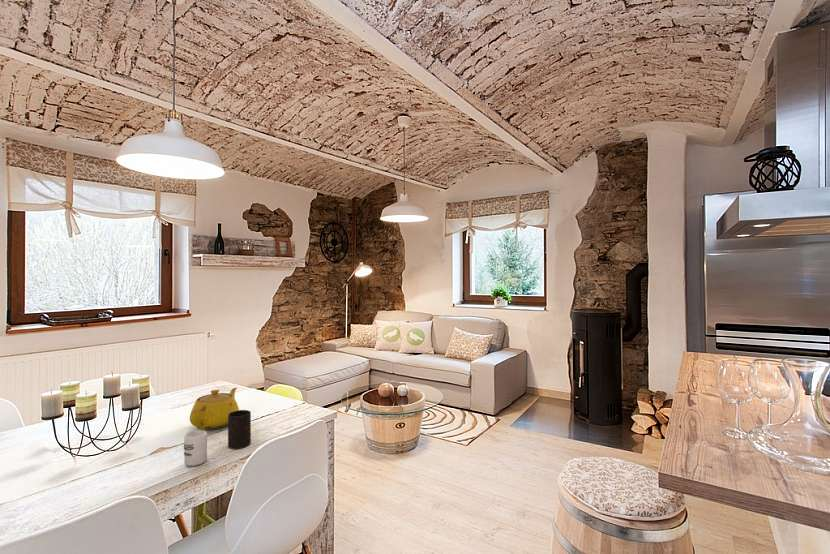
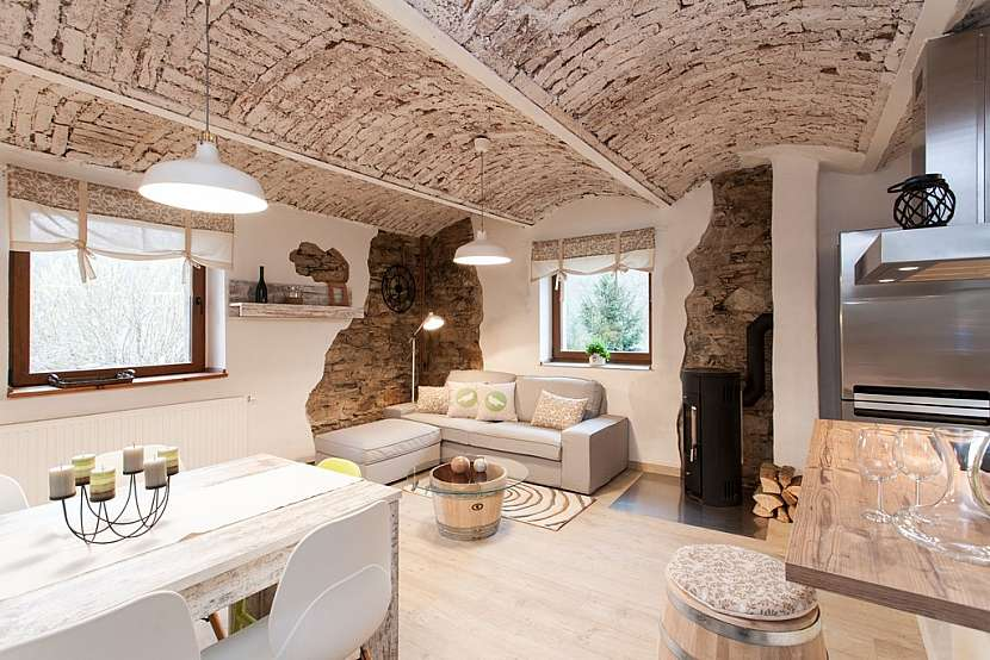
- cup [183,429,208,467]
- cup [227,409,252,450]
- teapot [189,387,240,431]
